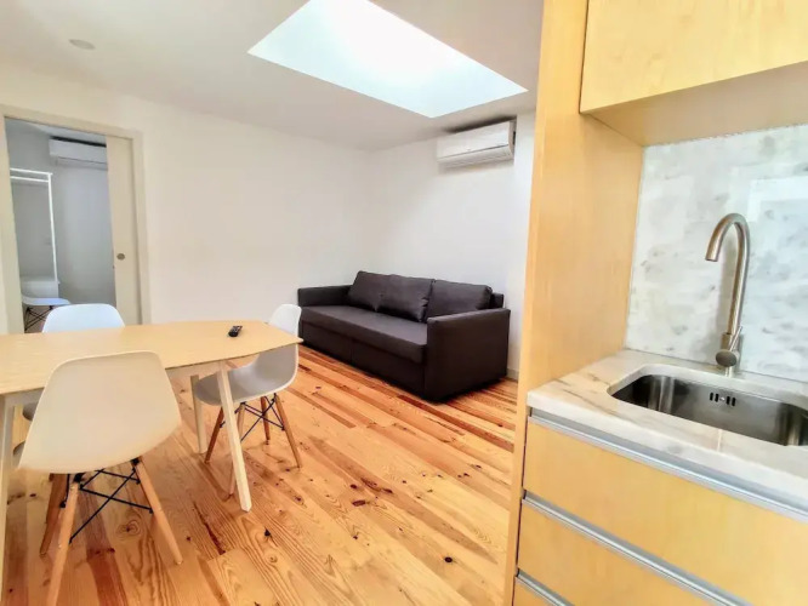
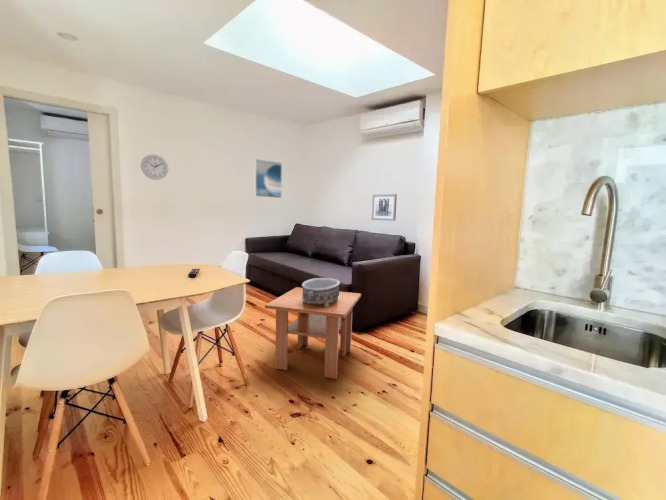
+ wall art [371,193,398,222]
+ wall clock [140,154,169,181]
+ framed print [254,158,283,199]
+ decorative bowl [301,277,341,307]
+ coffee table [264,286,362,380]
